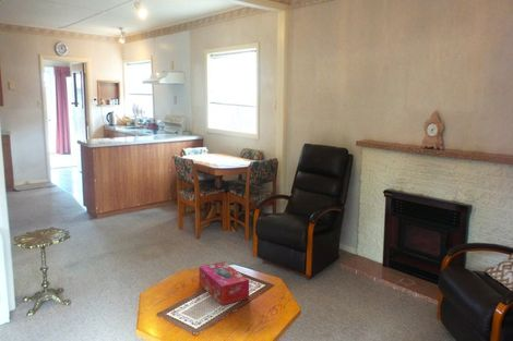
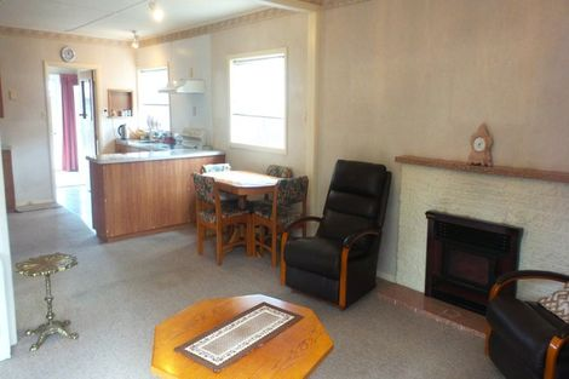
- tissue box [198,260,250,306]
